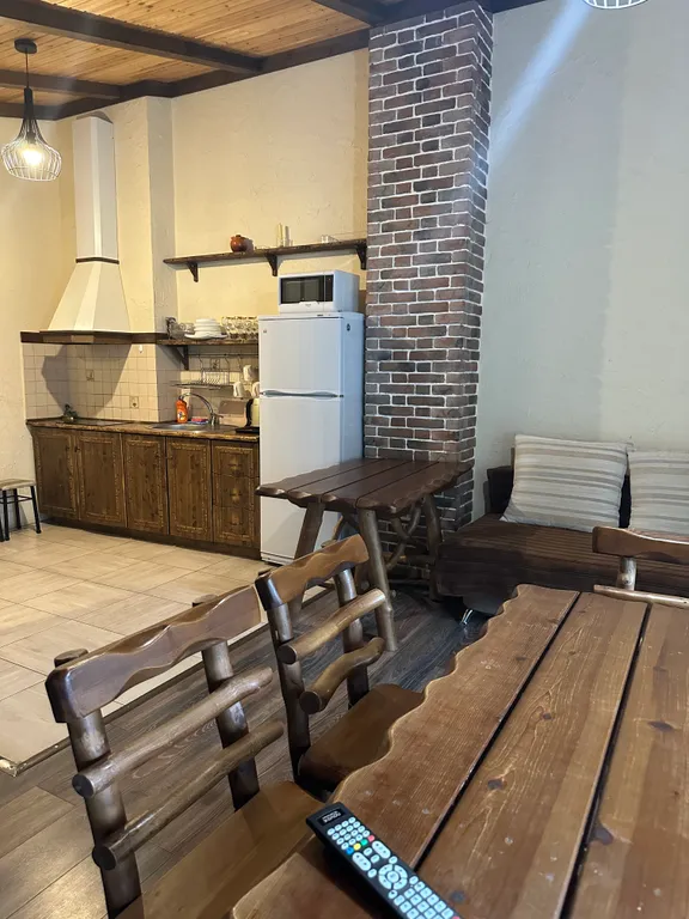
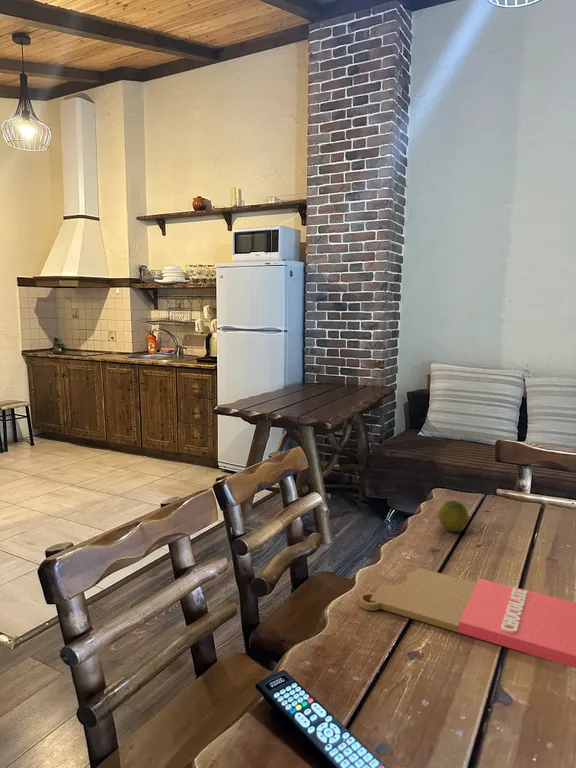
+ fruit [437,499,470,533]
+ cutting board [359,567,576,669]
